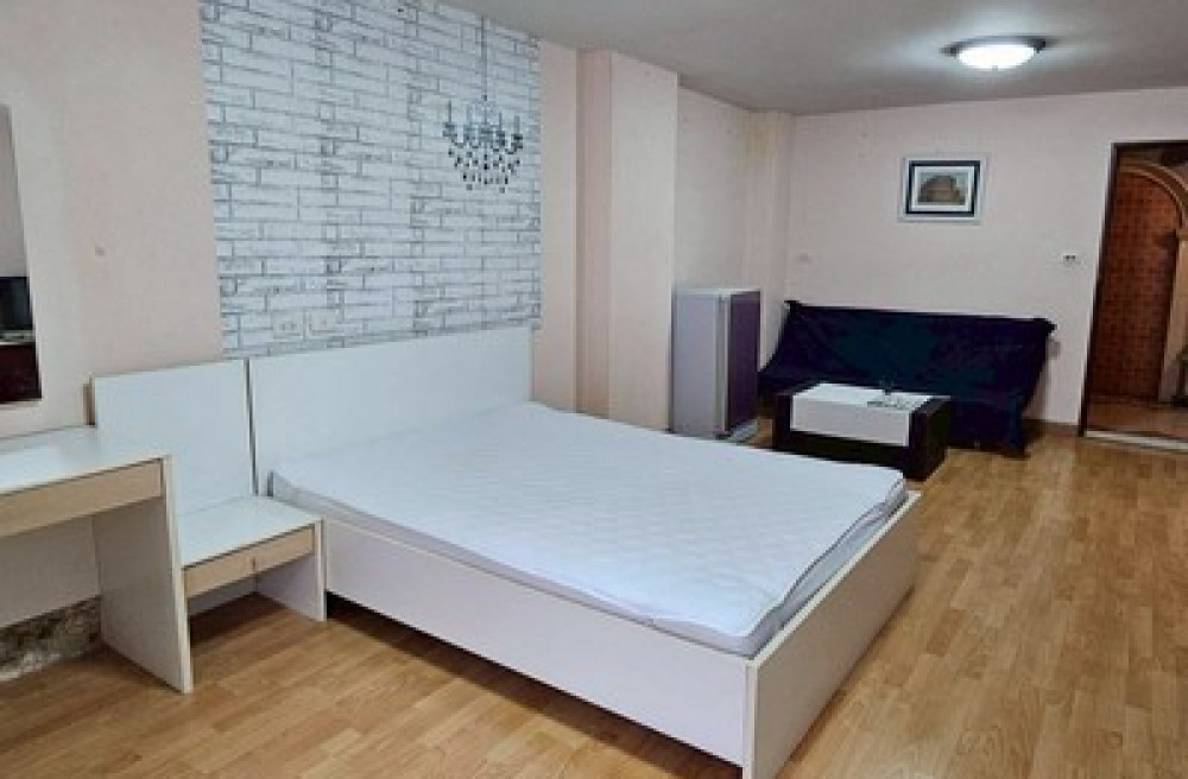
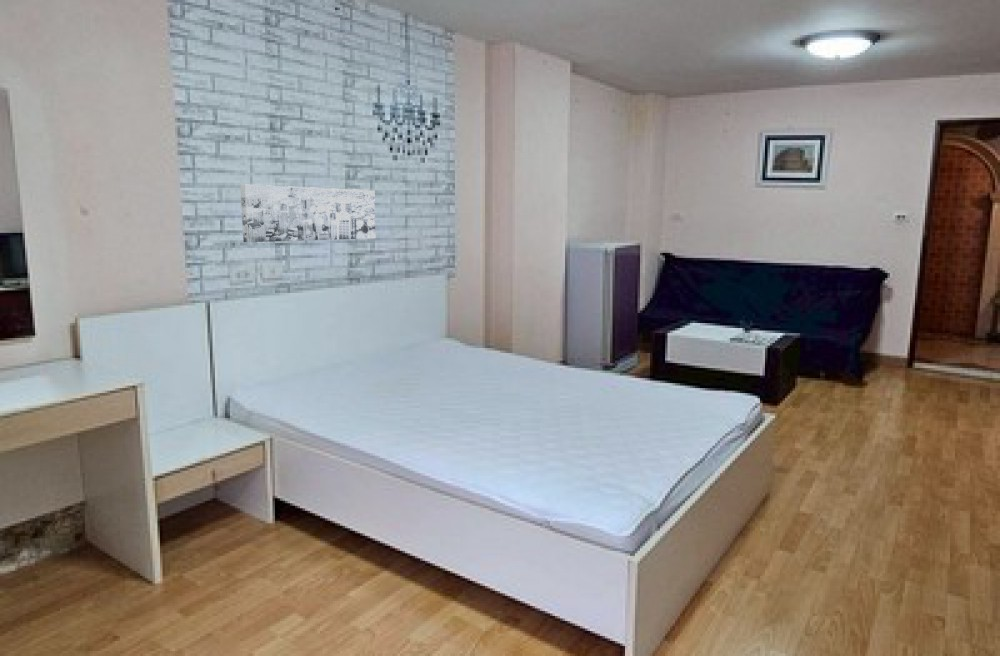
+ wall art [239,183,376,243]
